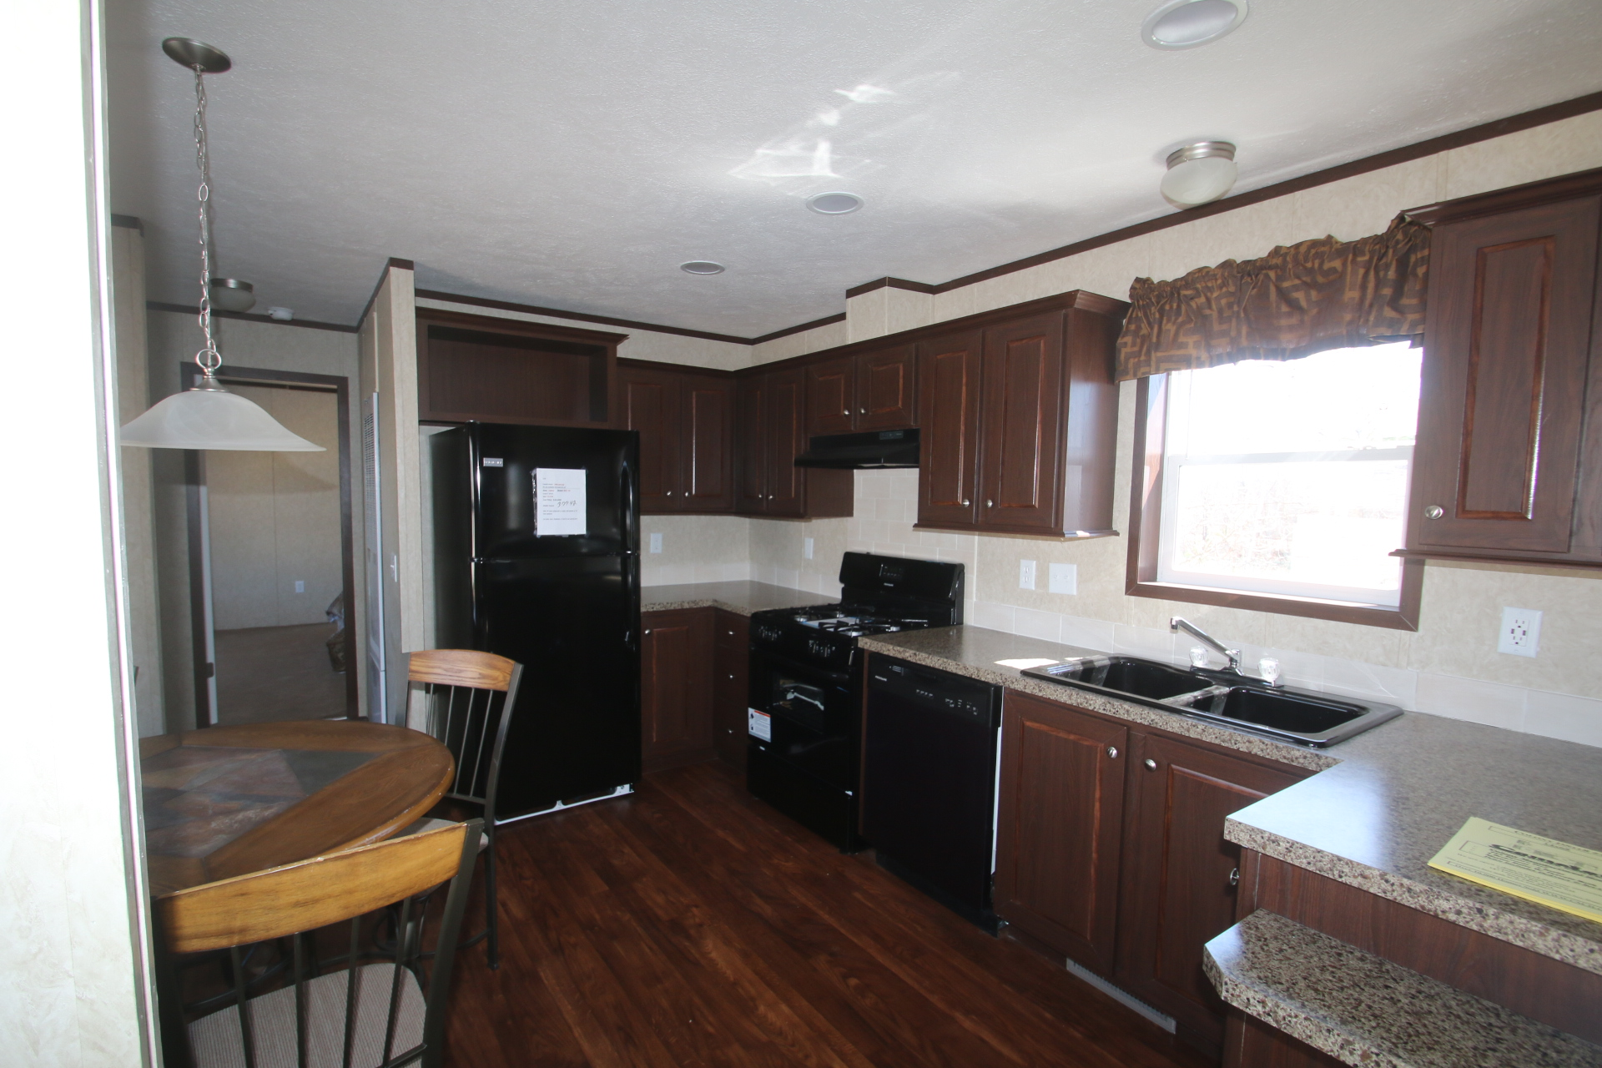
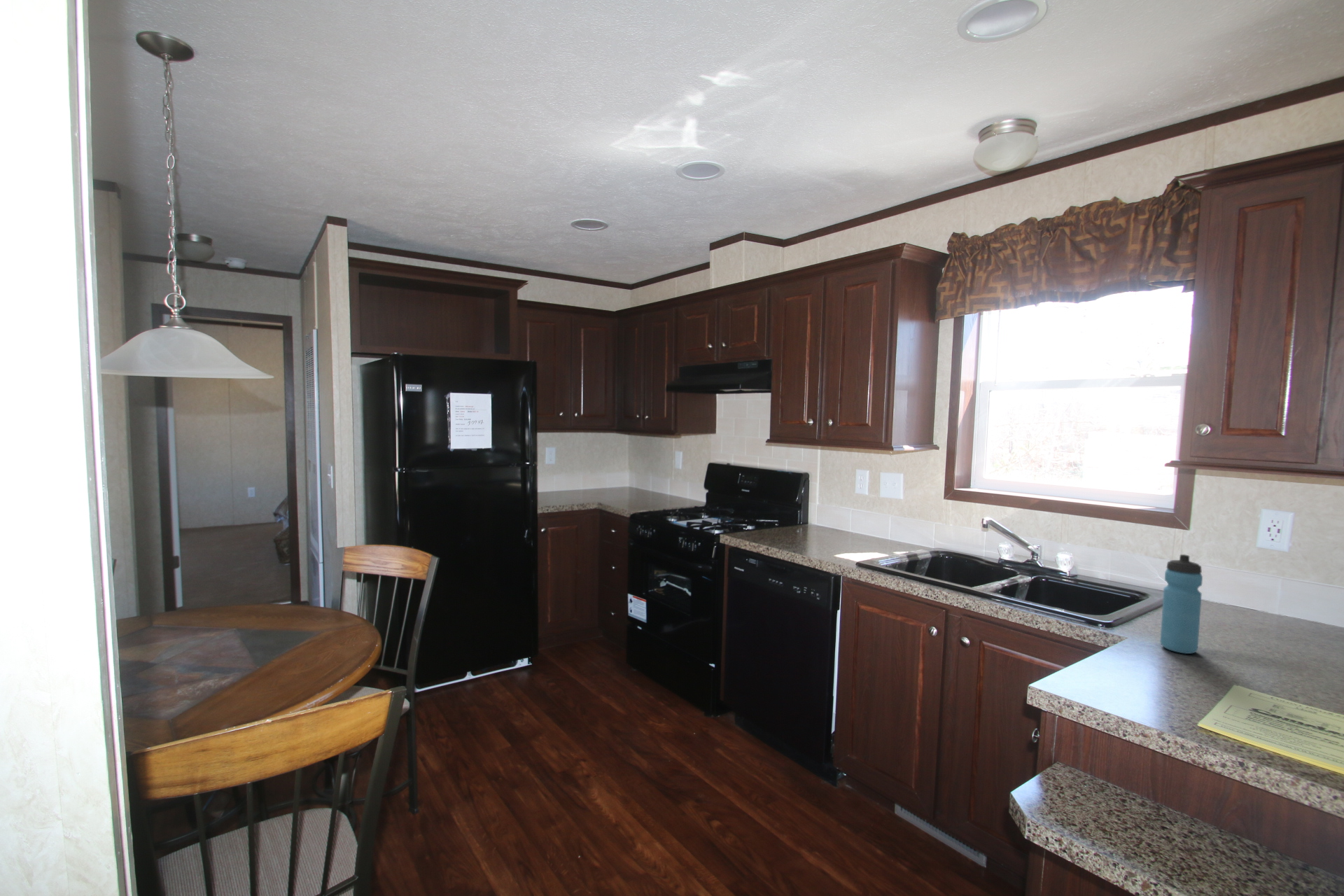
+ water bottle [1160,554,1203,654]
